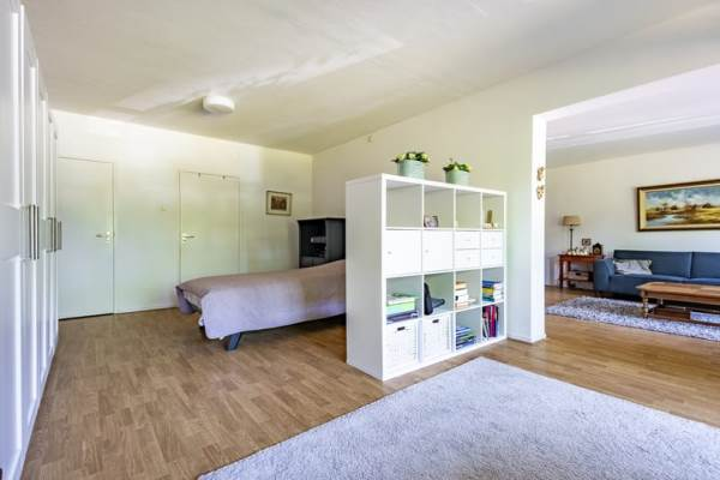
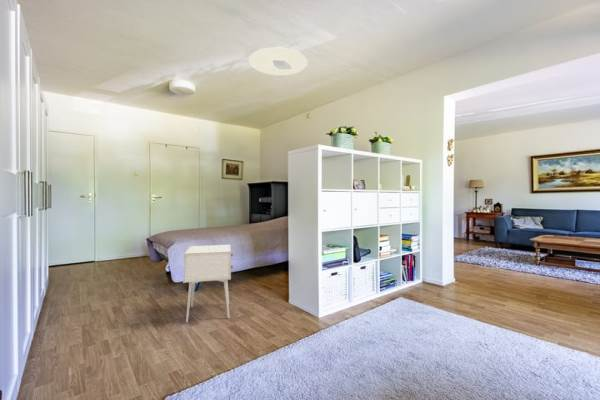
+ ceiling light [248,47,309,77]
+ nightstand [183,244,234,324]
